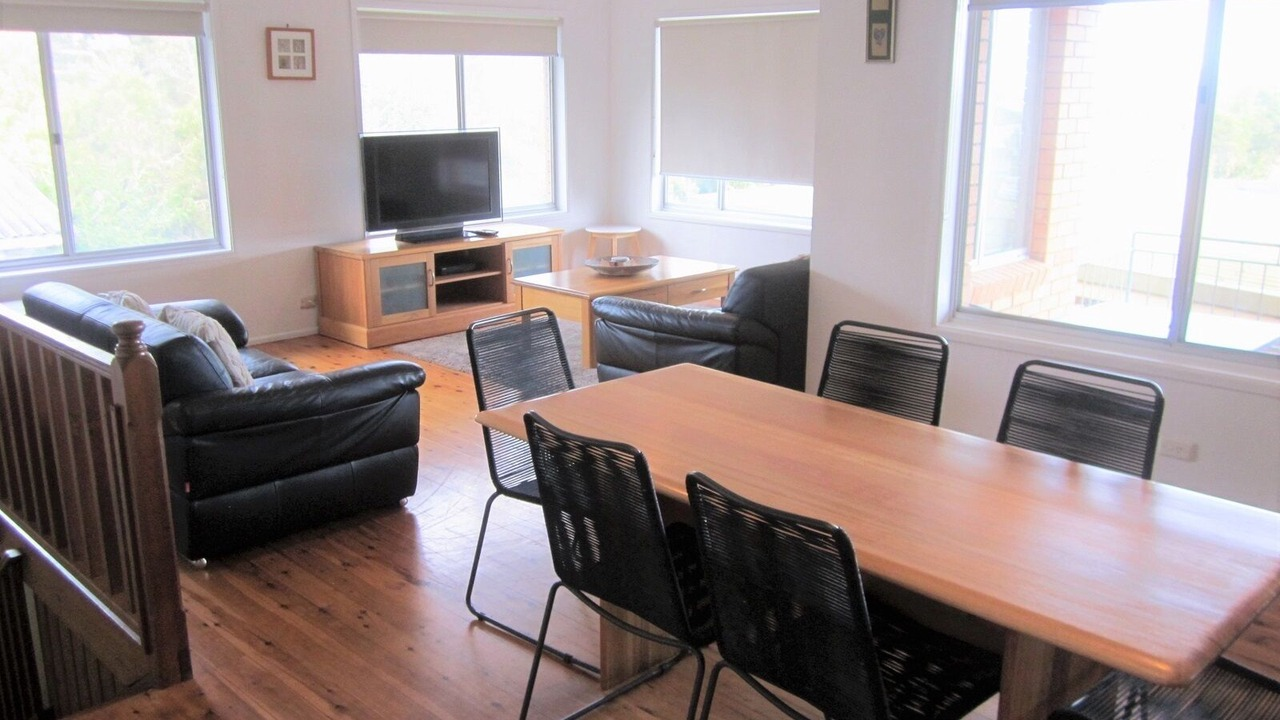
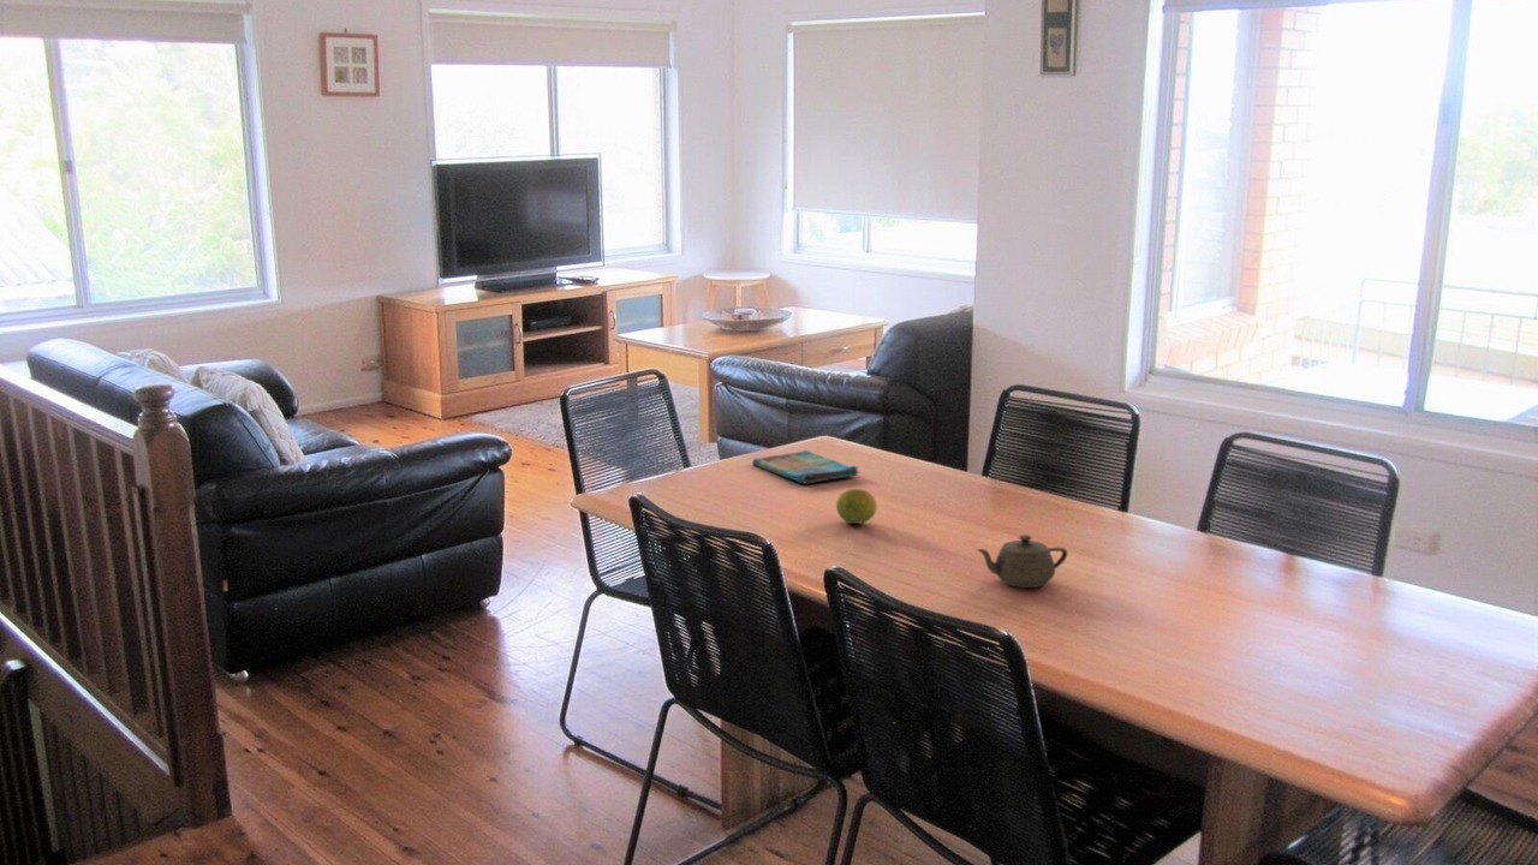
+ teapot [976,533,1068,589]
+ dish towel [751,449,860,484]
+ fruit [835,488,878,525]
